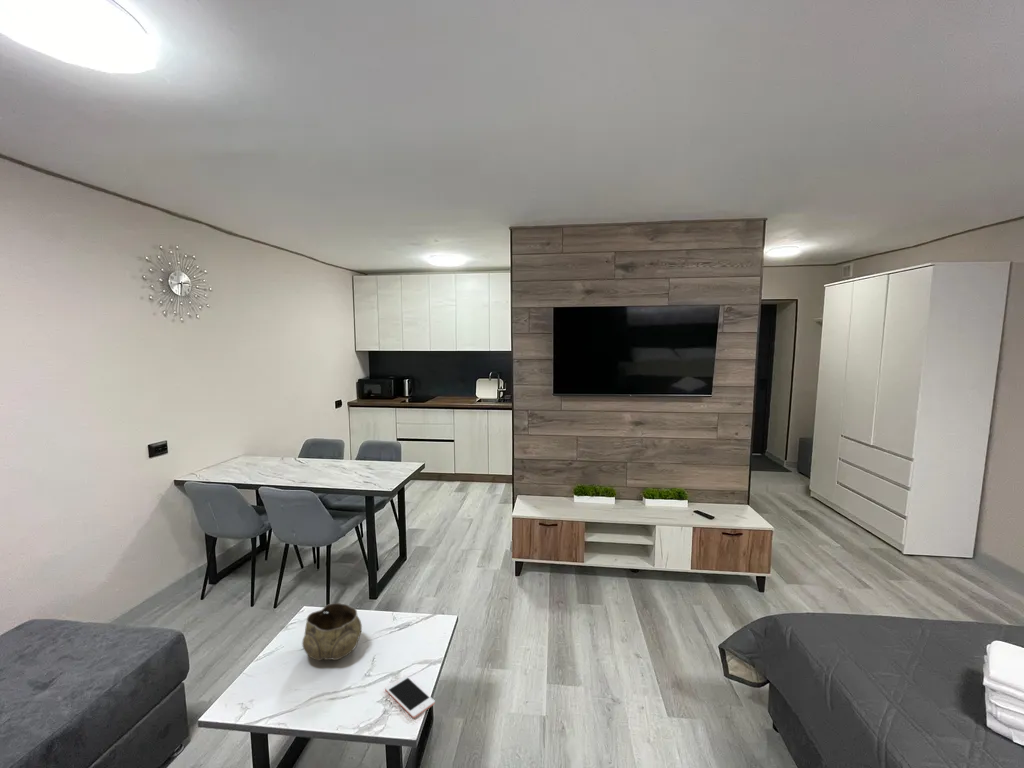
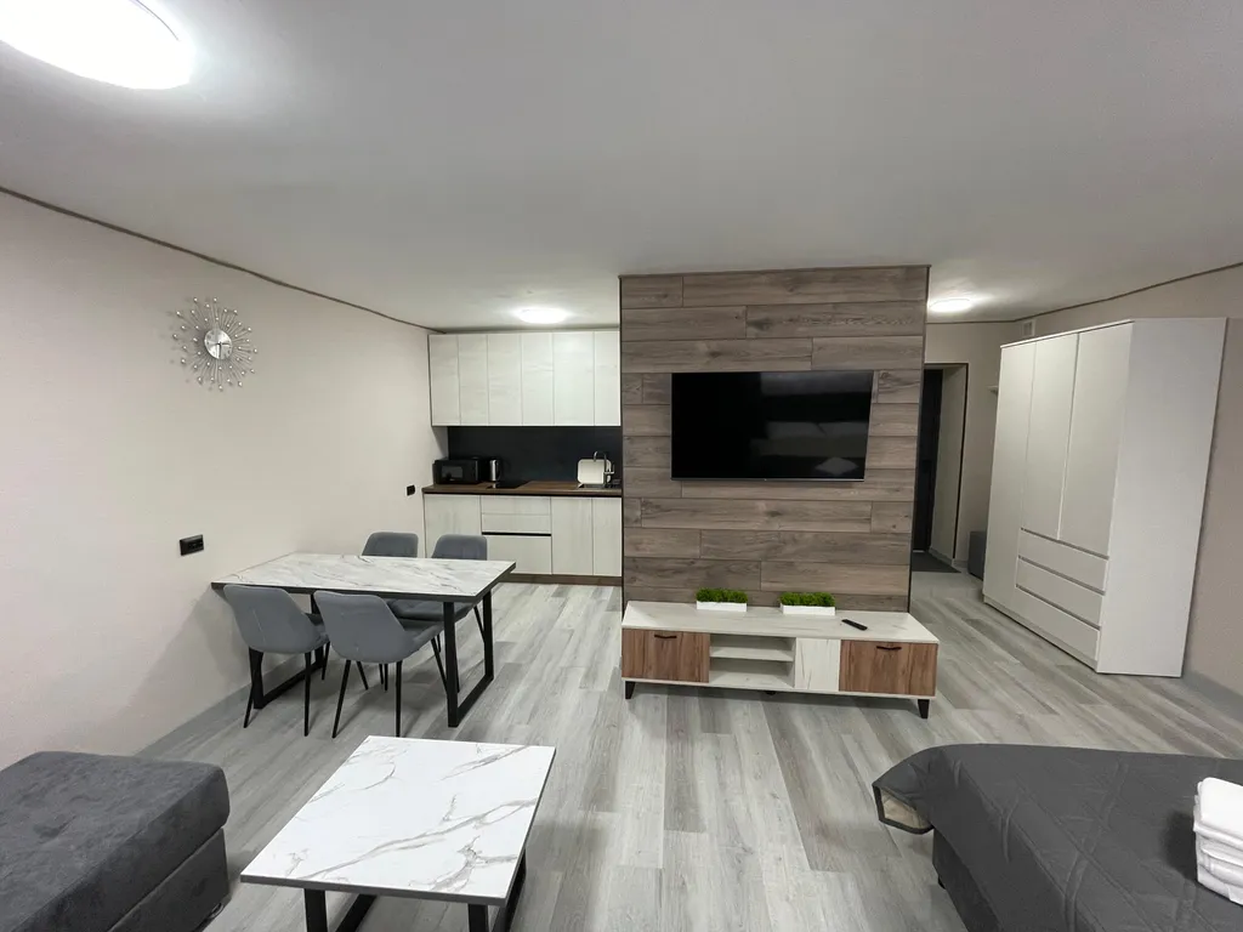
- cell phone [384,674,436,719]
- decorative bowl [301,602,363,662]
